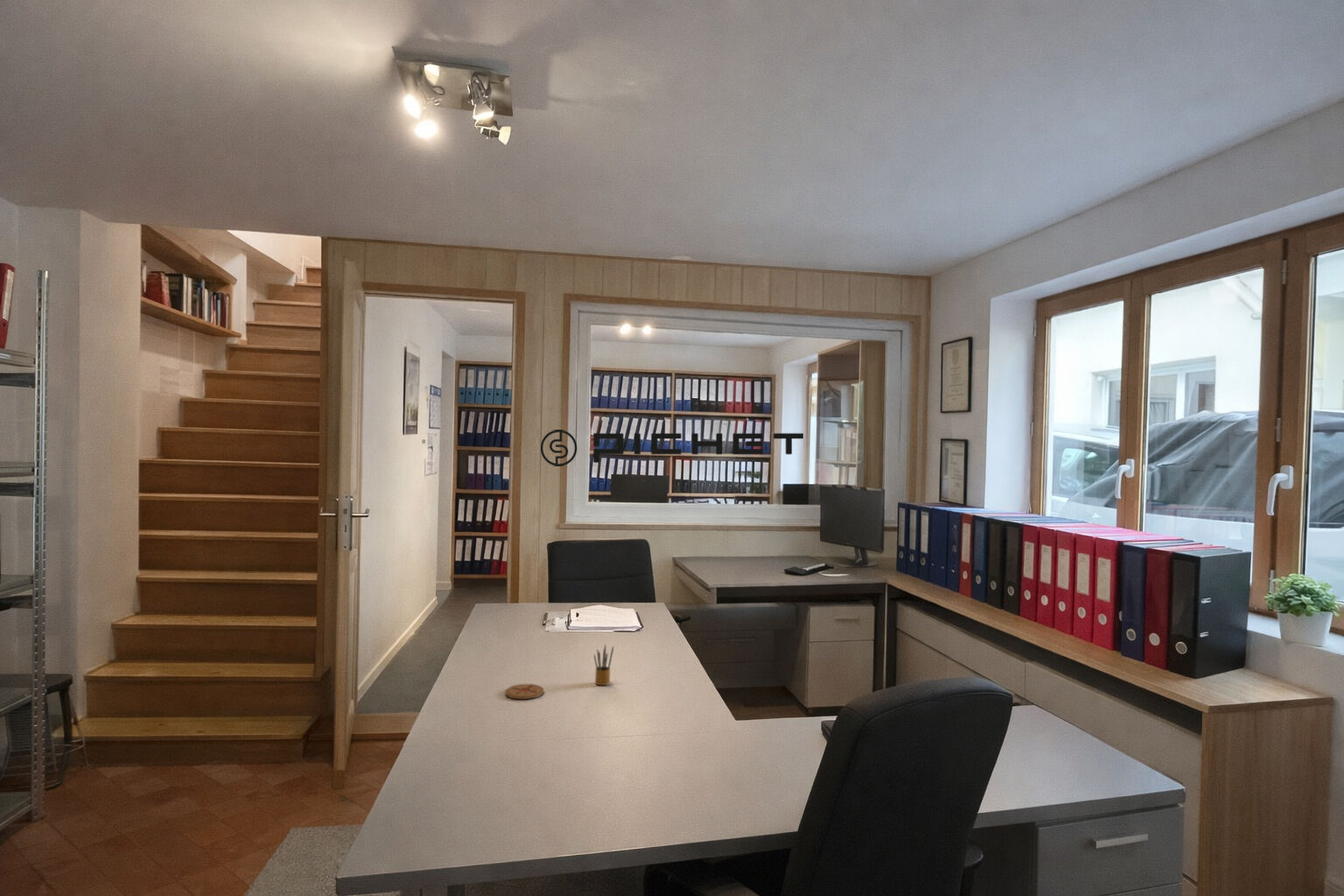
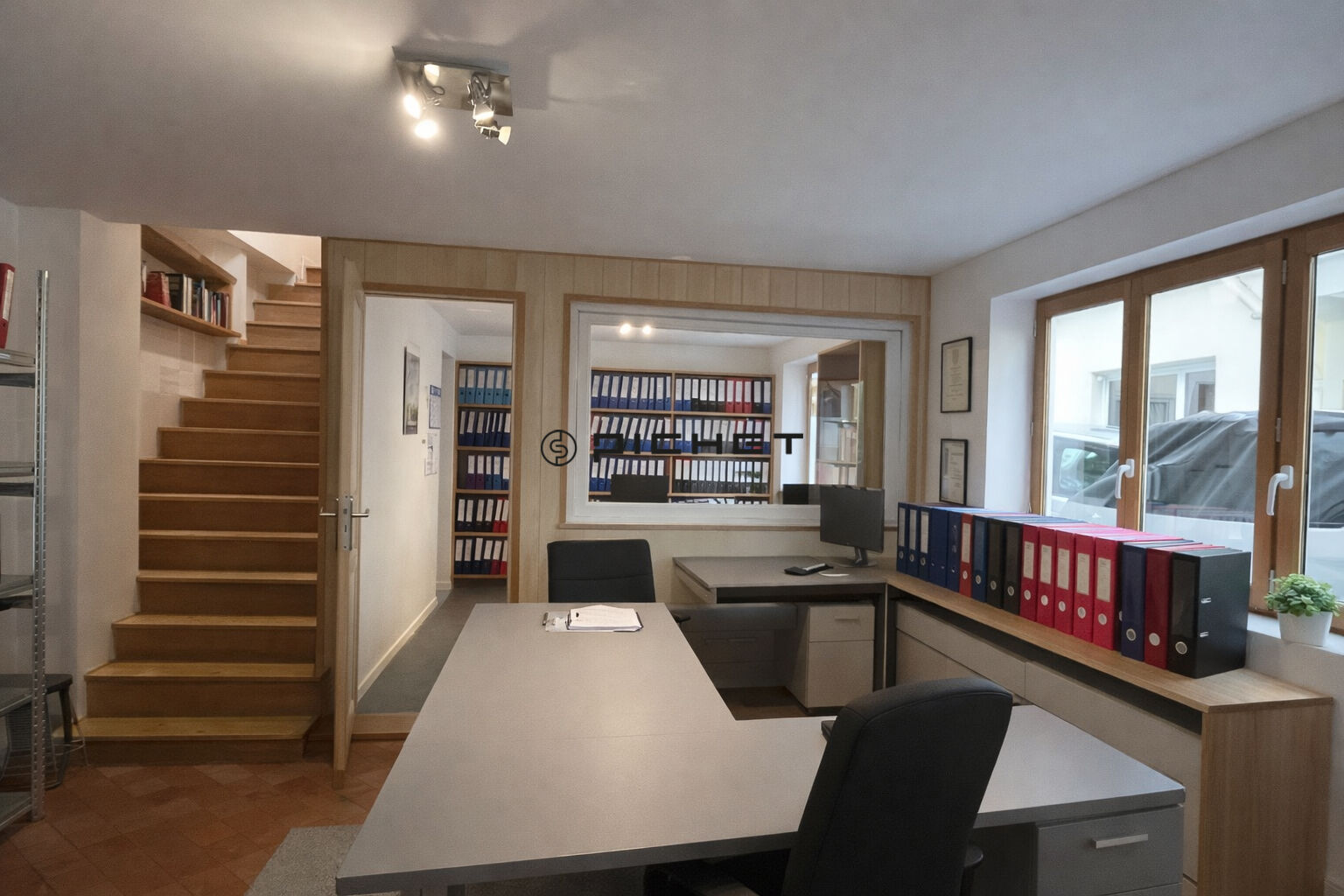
- coaster [504,683,545,700]
- pencil box [593,644,614,686]
